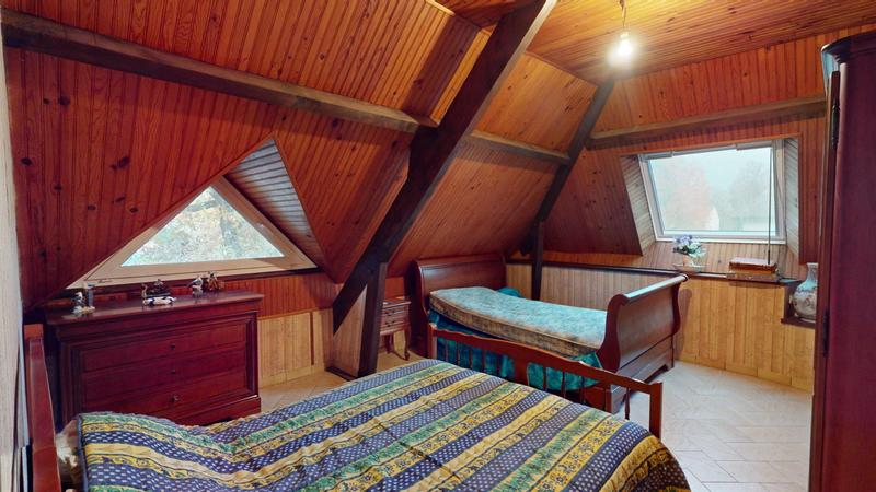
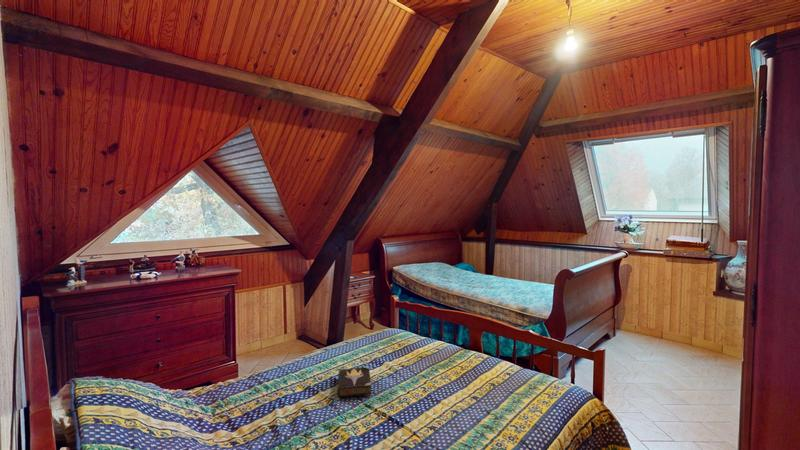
+ hardback book [336,365,372,398]
